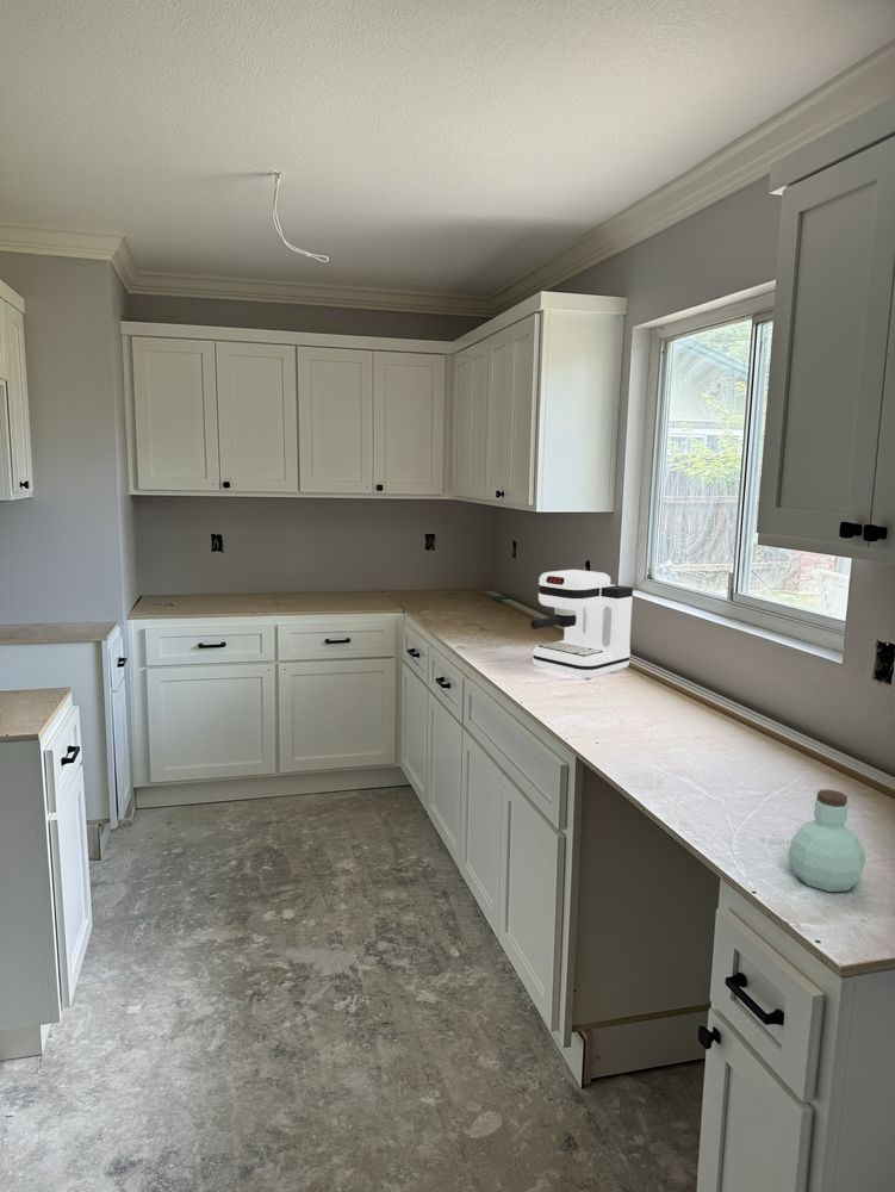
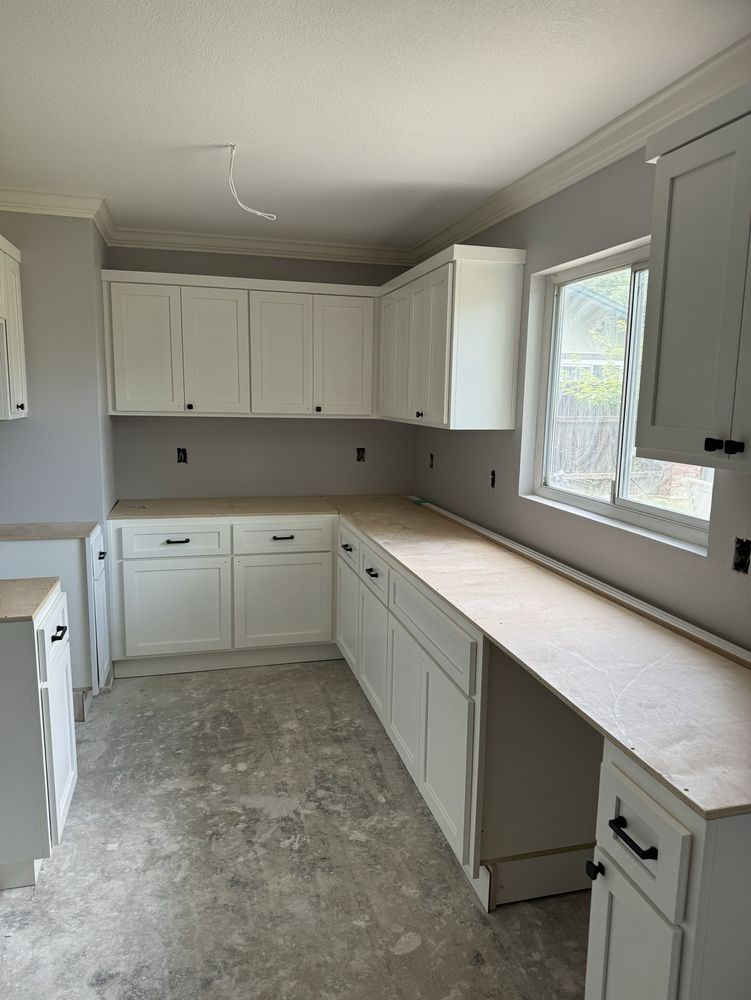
- coffee maker [529,569,634,681]
- jar [788,788,866,893]
